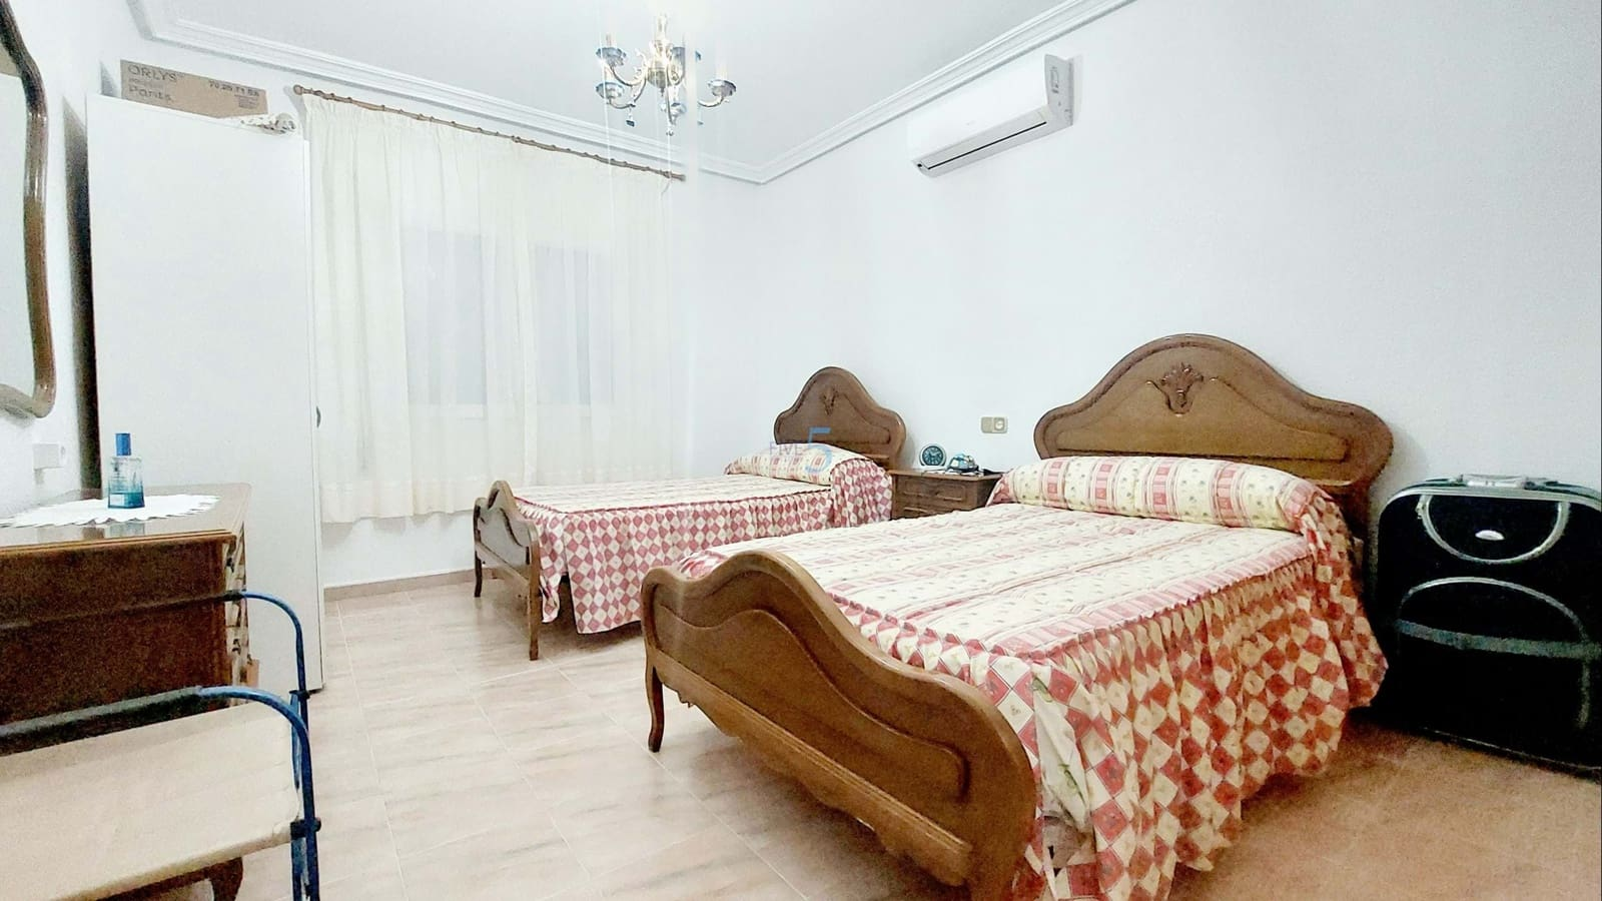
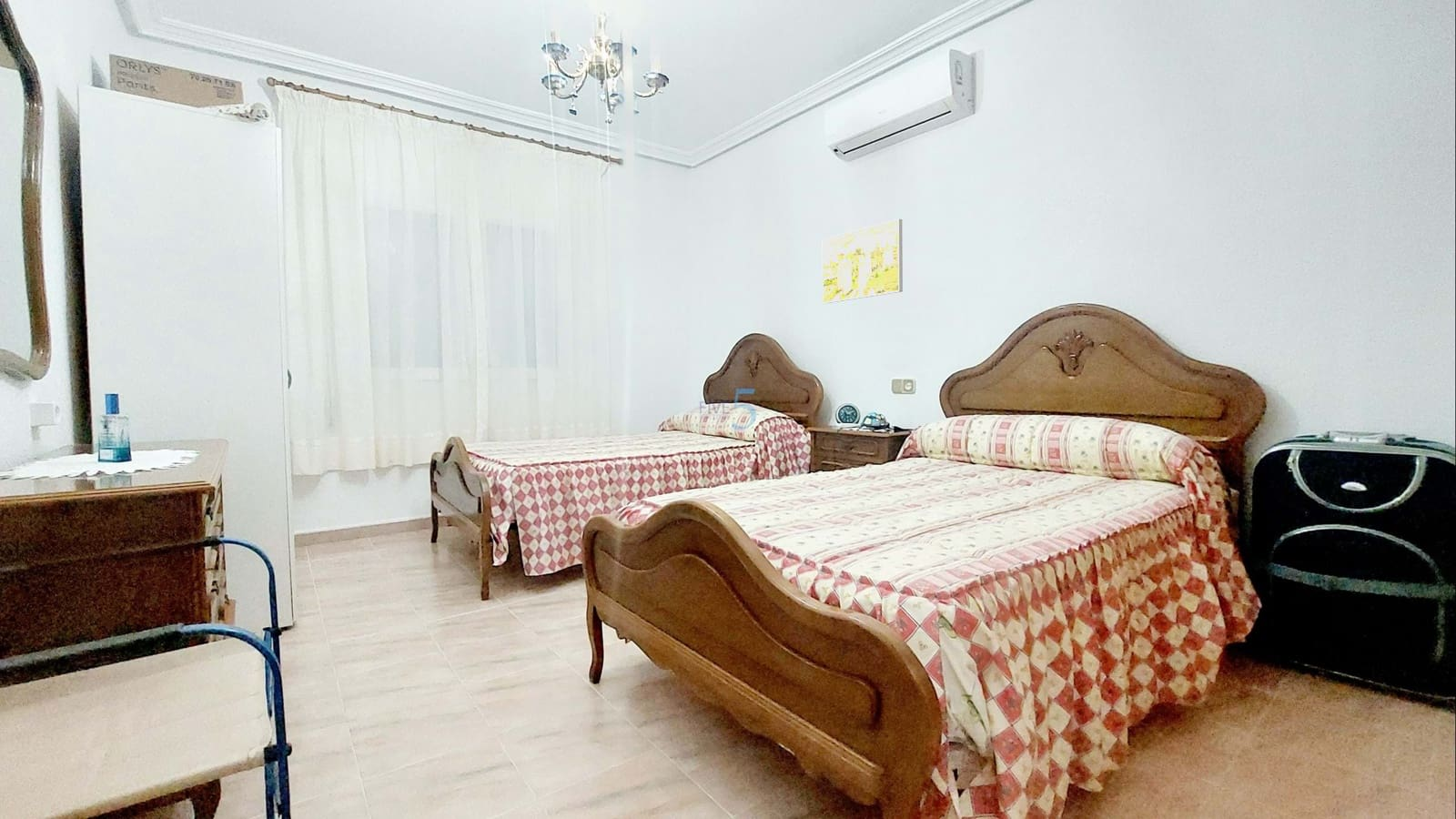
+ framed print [822,218,904,304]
